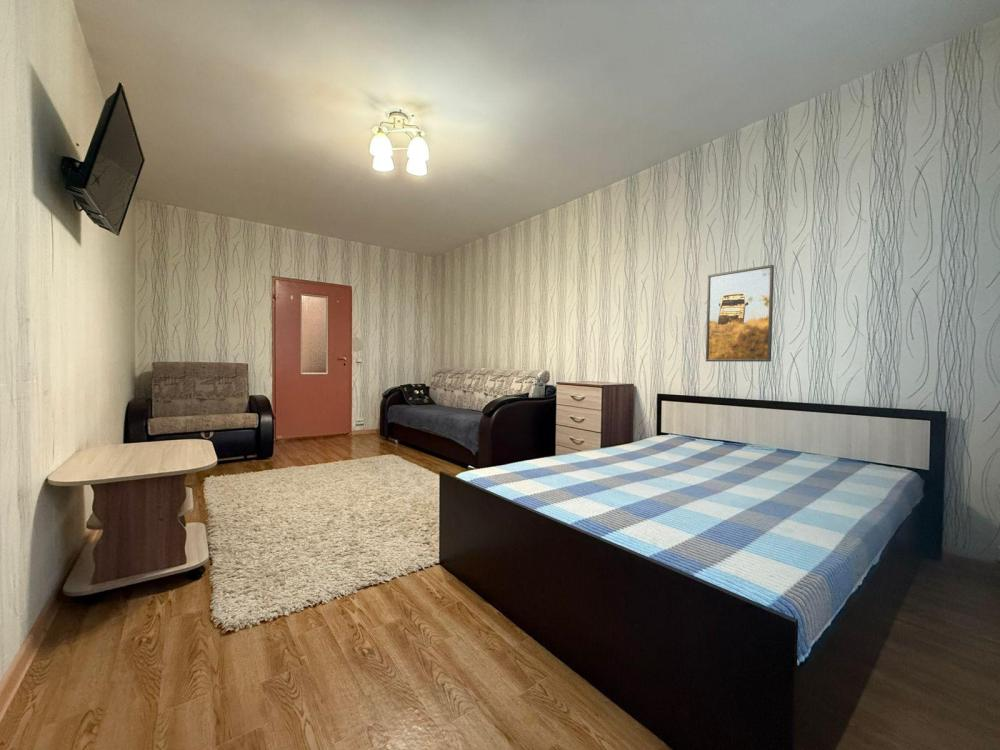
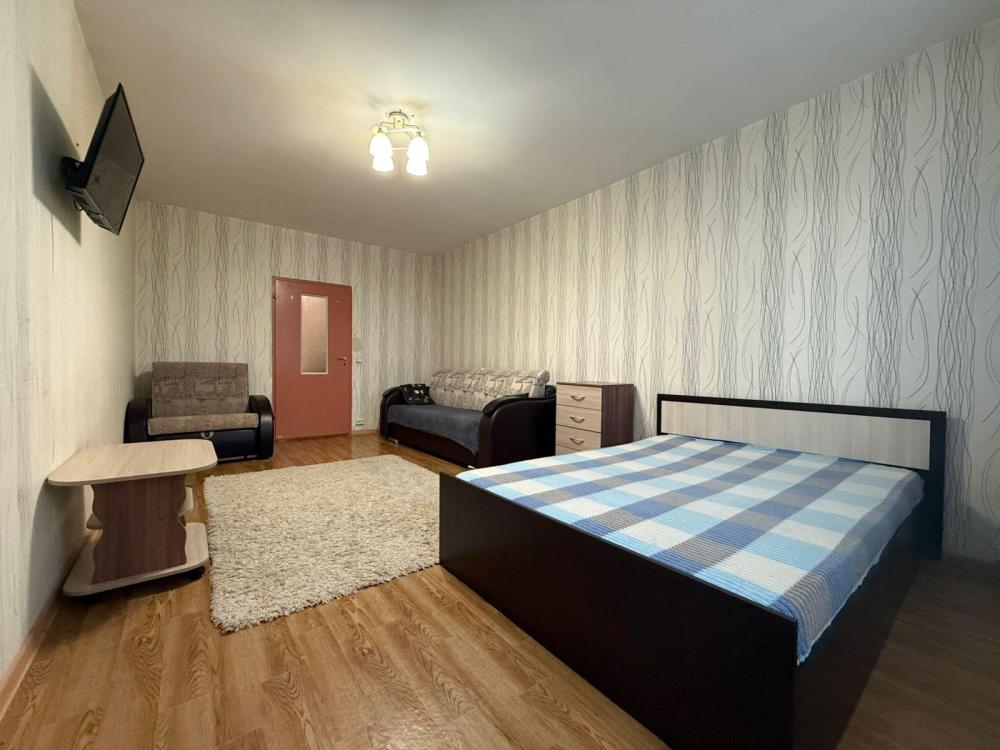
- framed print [705,264,775,363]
